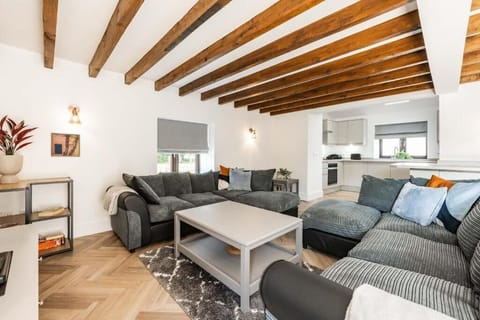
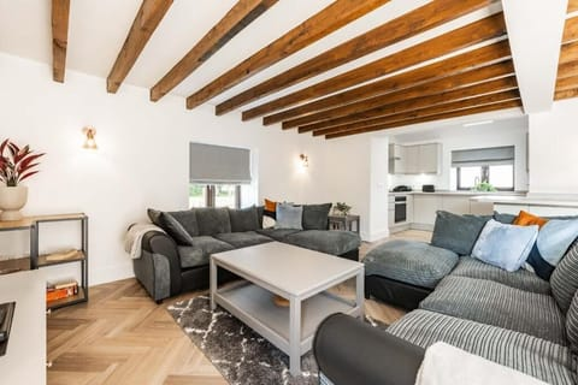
- wall art [50,132,81,158]
